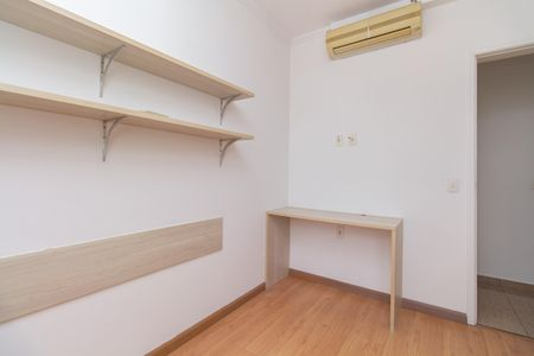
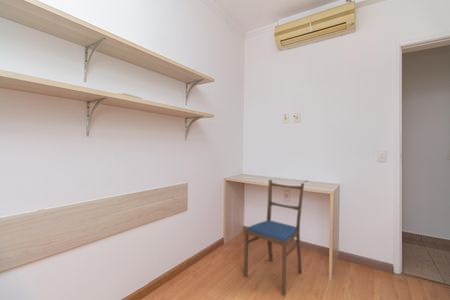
+ dining chair [243,179,305,297]
